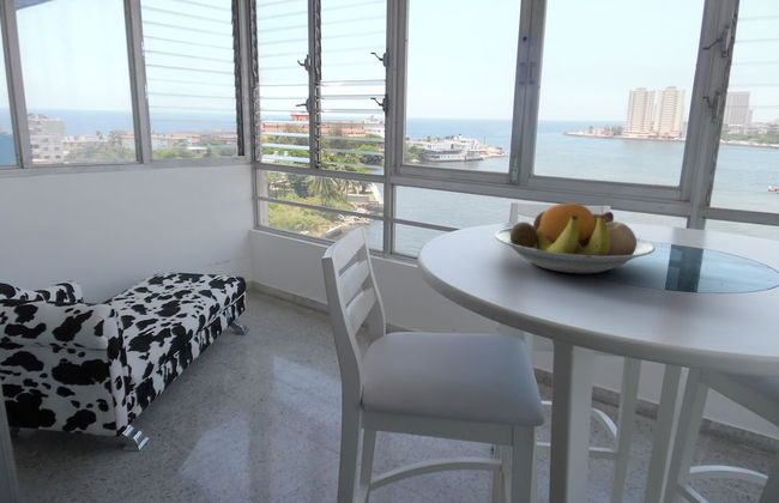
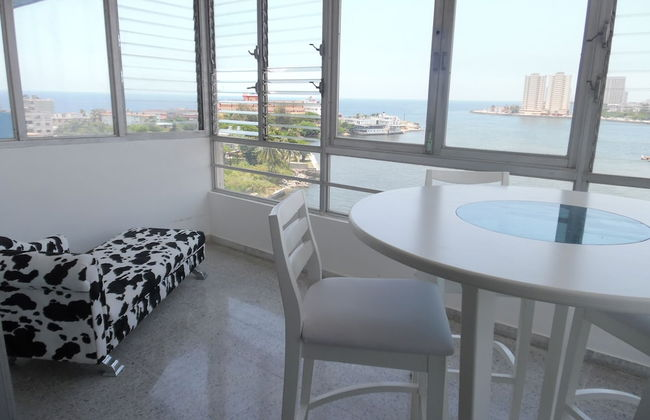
- fruit bowl [494,201,657,274]
